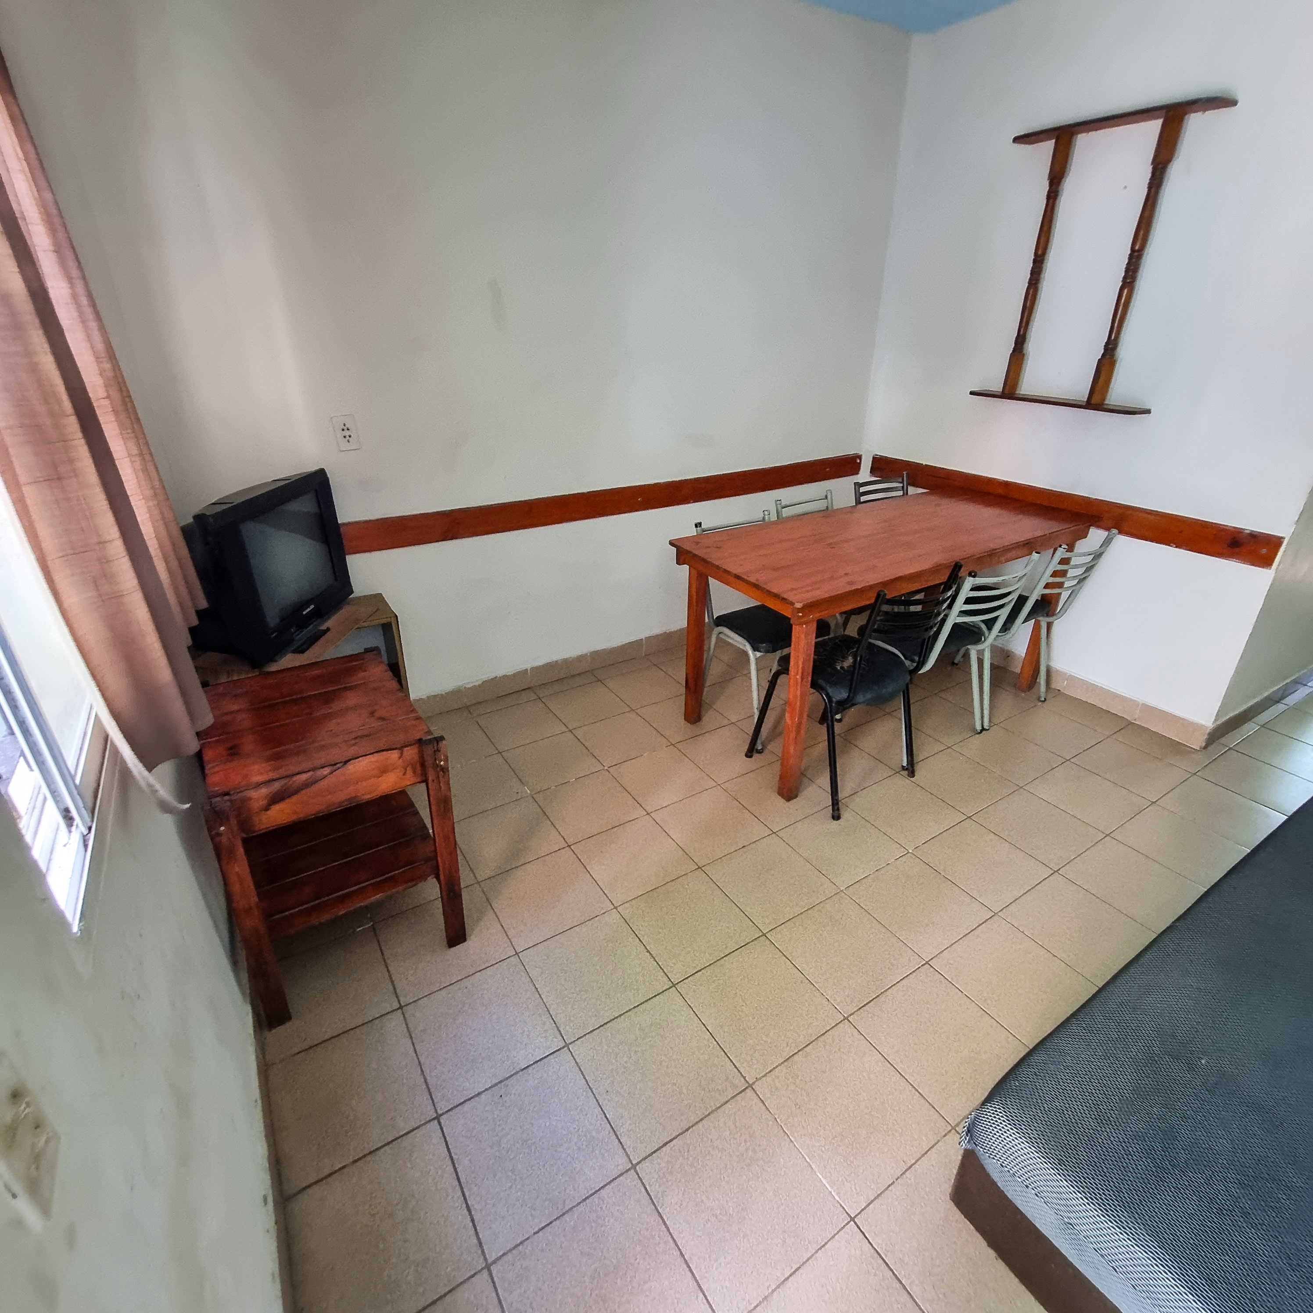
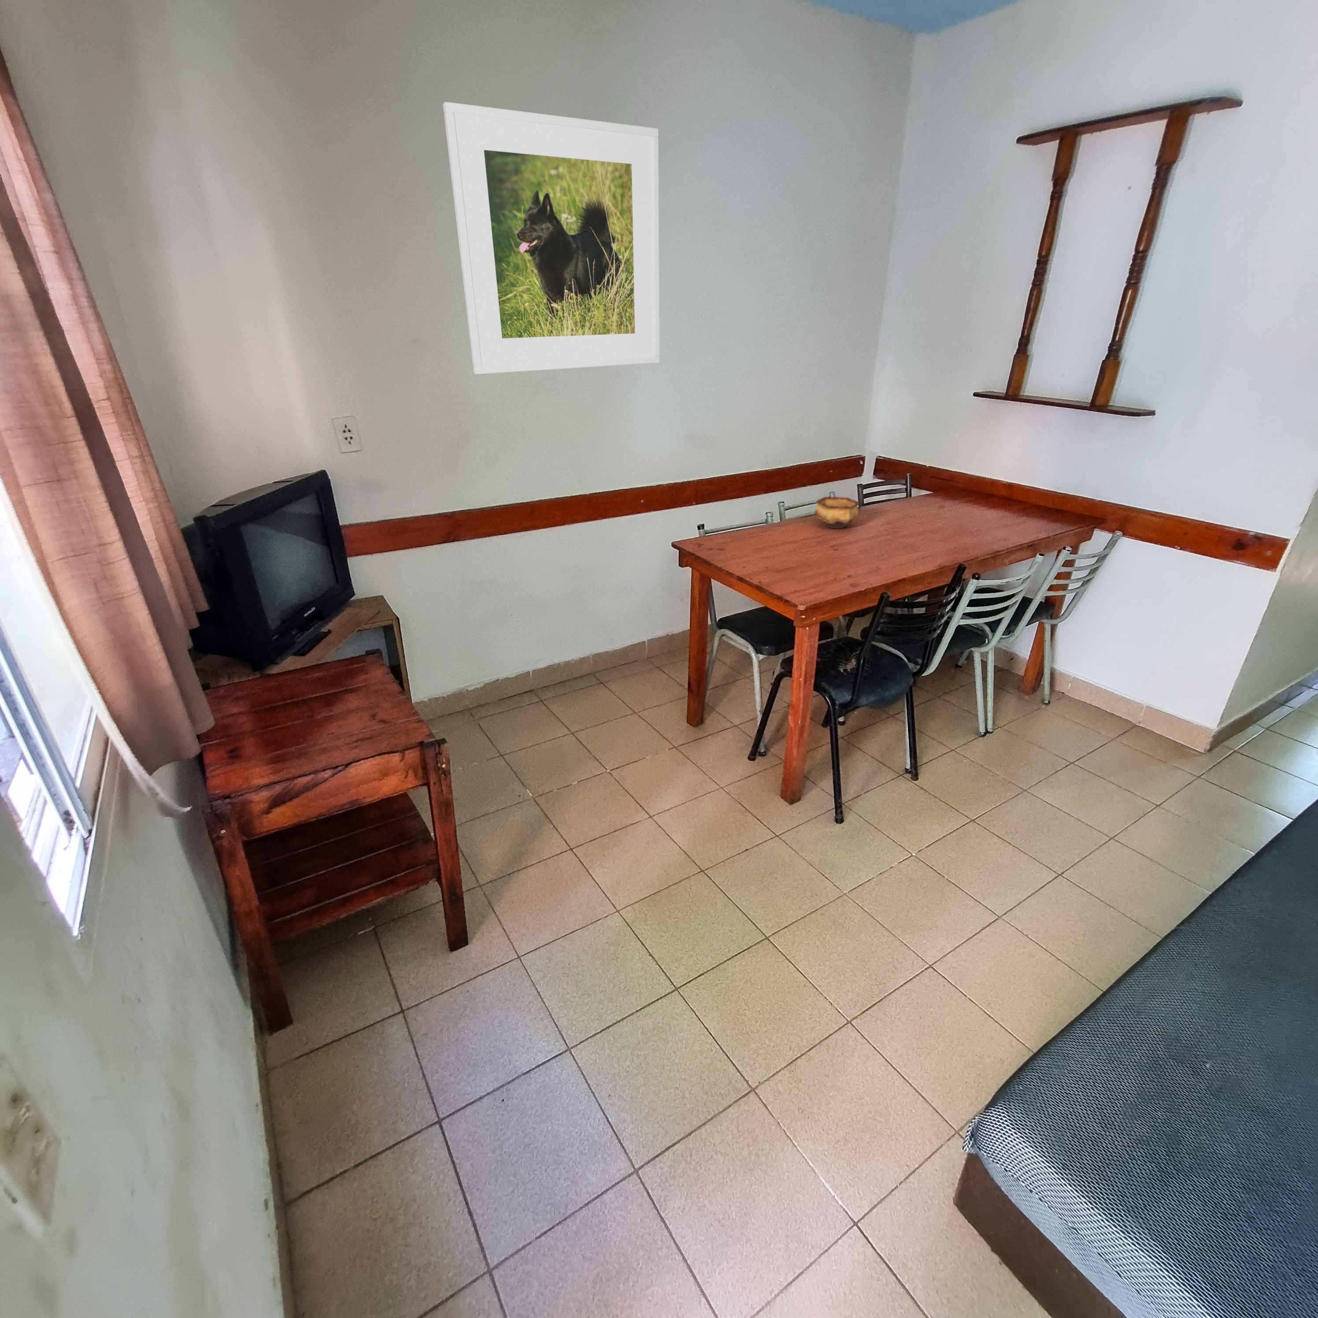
+ bowl [813,496,859,529]
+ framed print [442,101,660,375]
